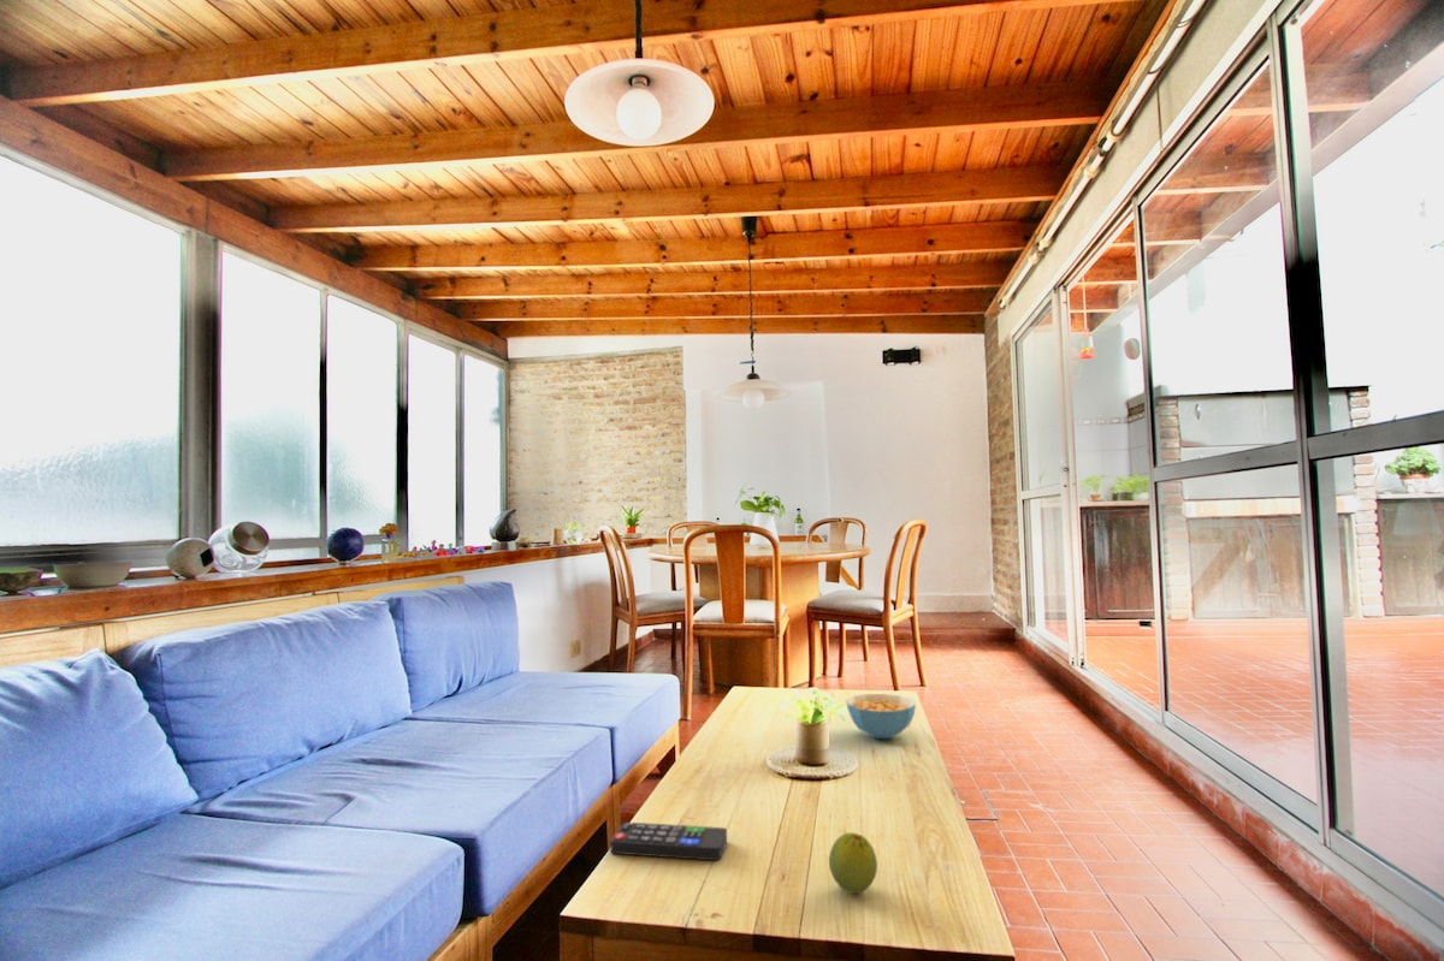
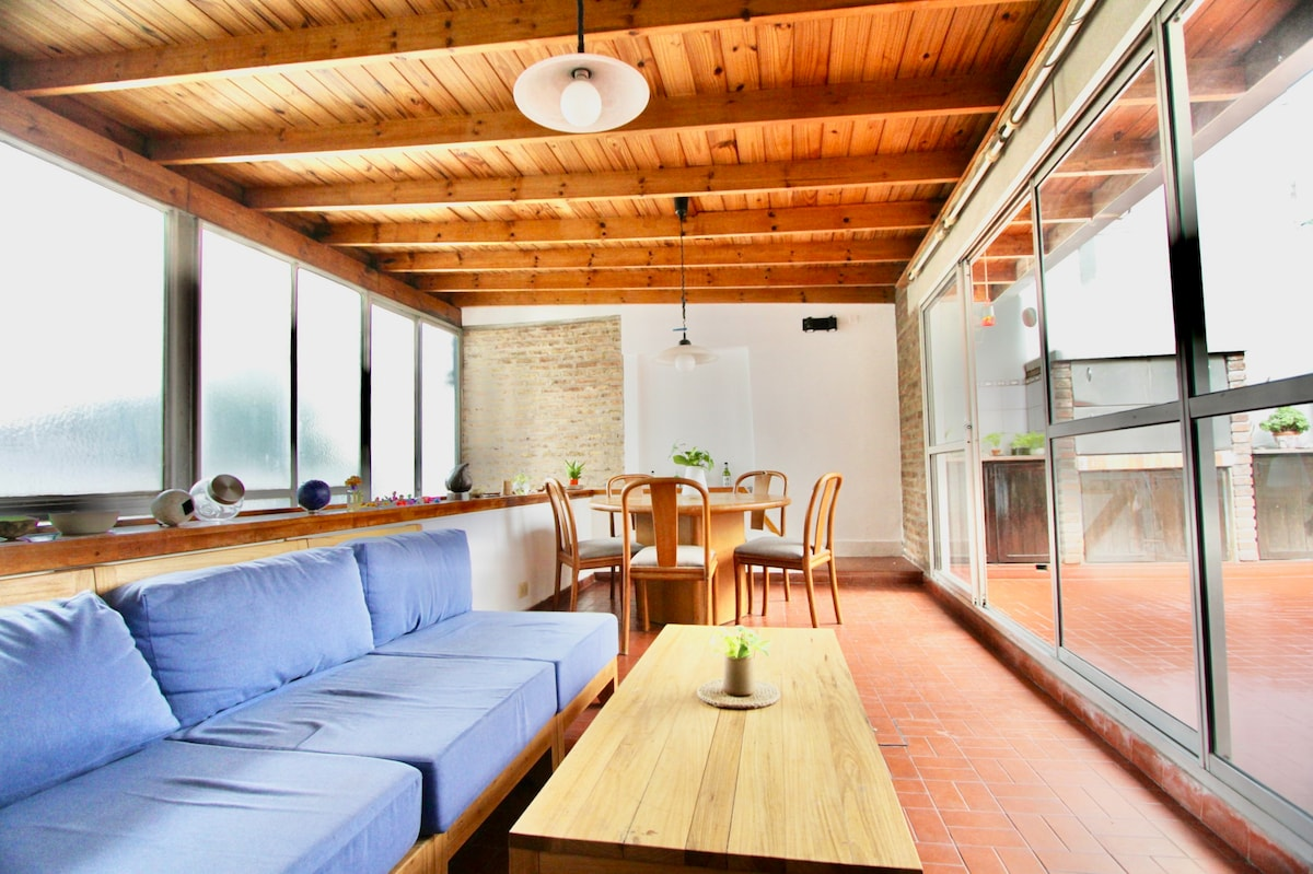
- fruit [828,831,878,895]
- cereal bowl [845,693,917,740]
- remote control [609,821,728,861]
